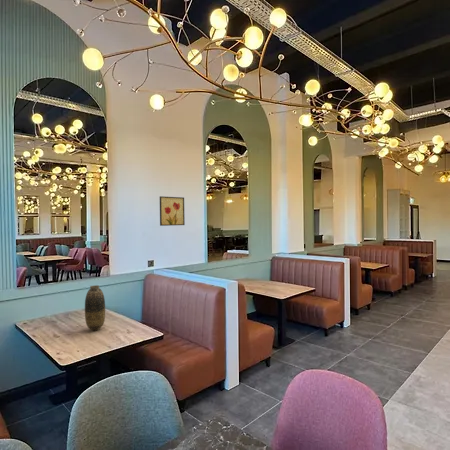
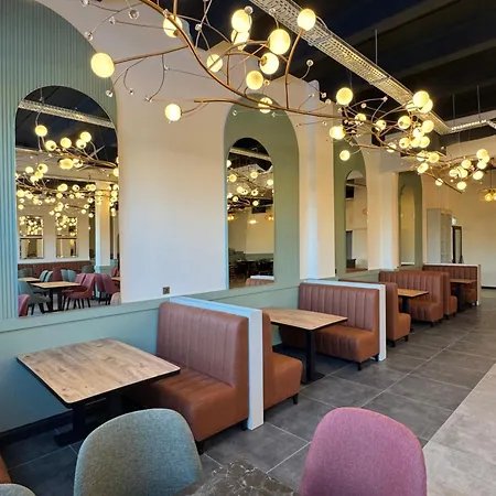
- wall art [159,195,186,227]
- vase [84,284,106,331]
